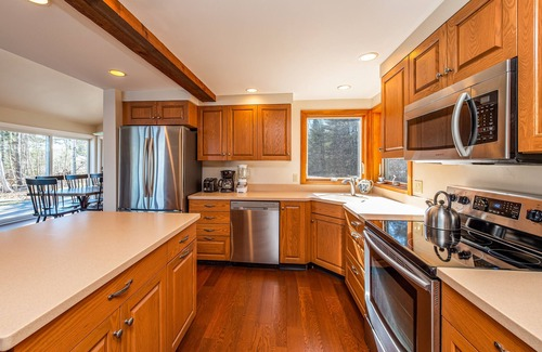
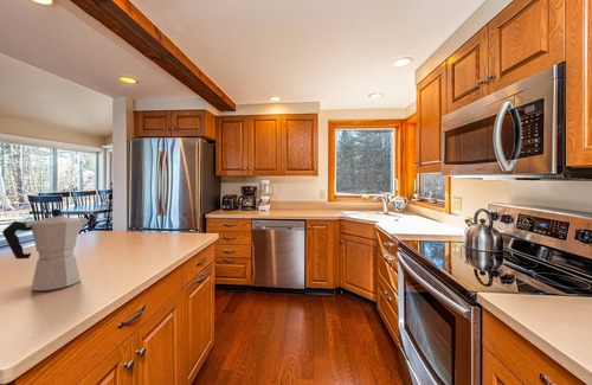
+ moka pot [1,207,91,291]
